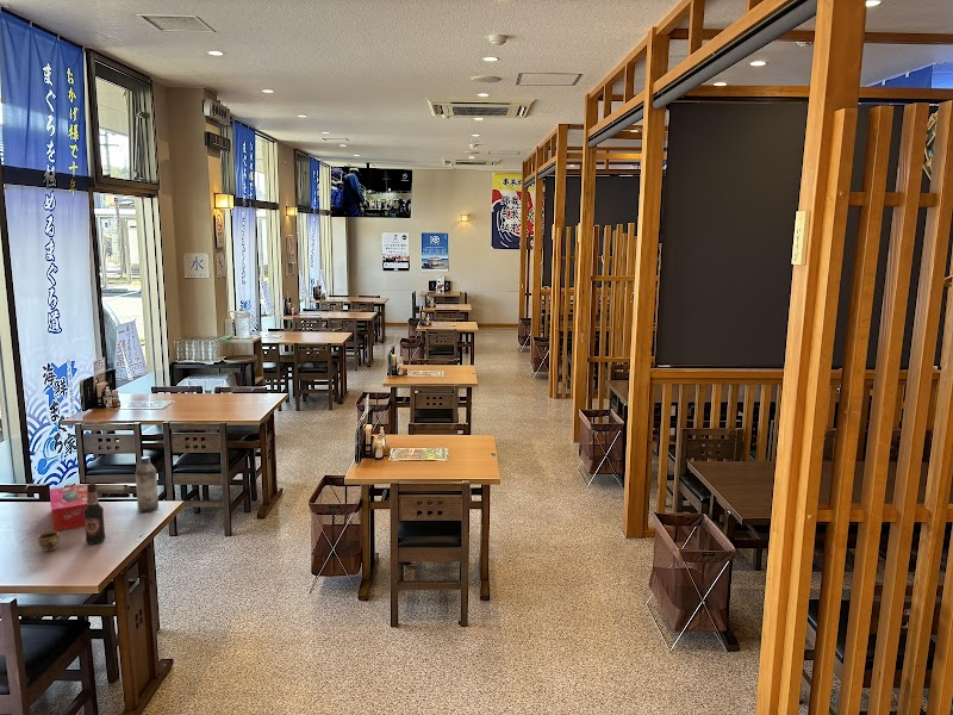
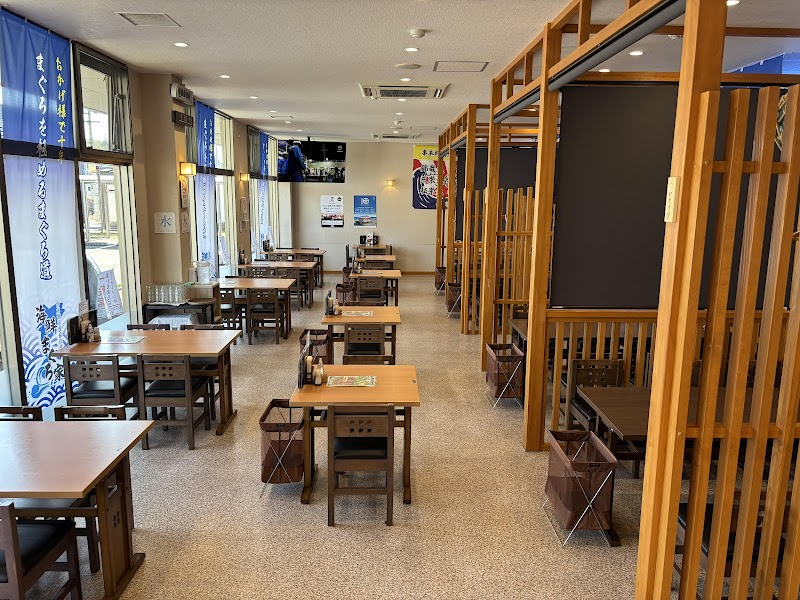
- bottle [83,481,106,545]
- tissue box [49,483,88,531]
- cup [37,530,61,553]
- water bottle [135,455,160,514]
